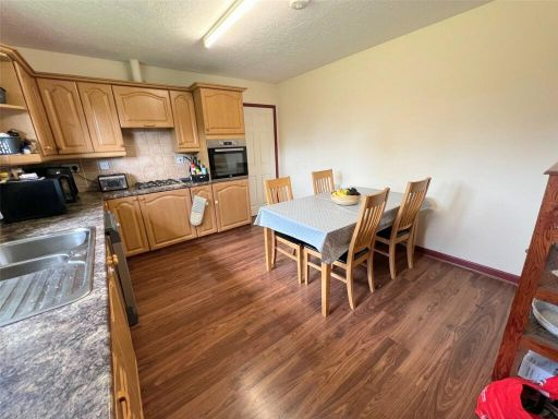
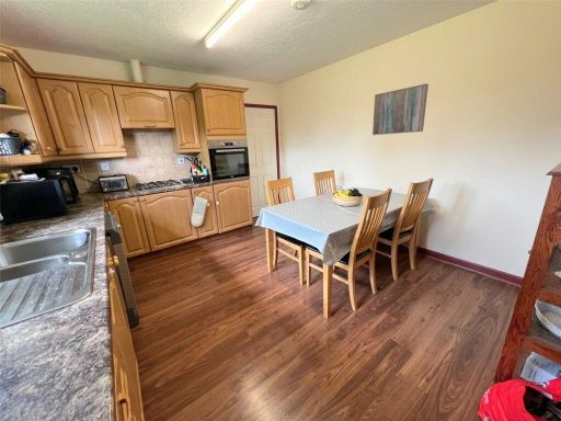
+ wall art [371,82,430,136]
